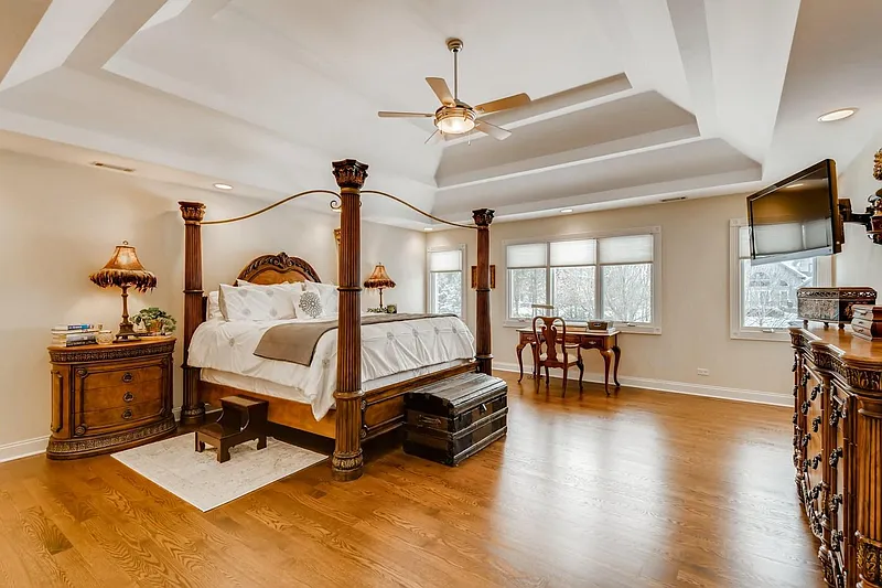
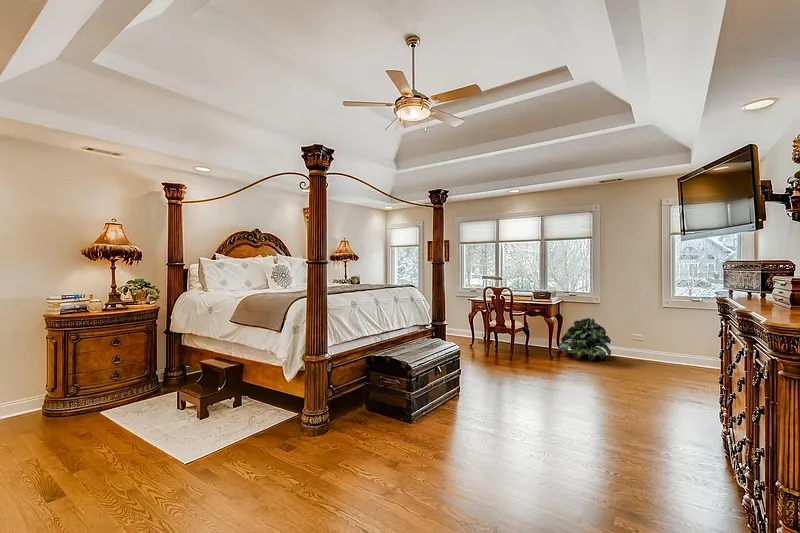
+ potted plant [557,317,612,361]
